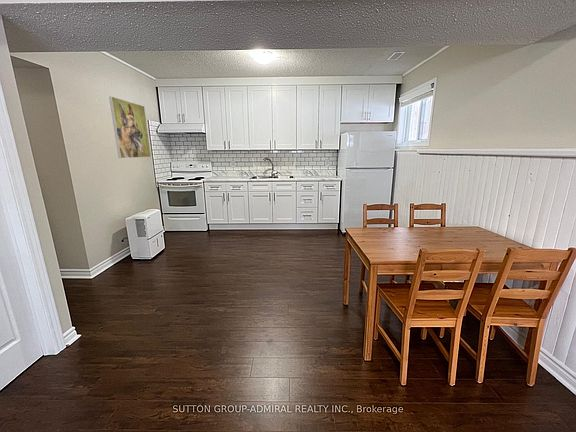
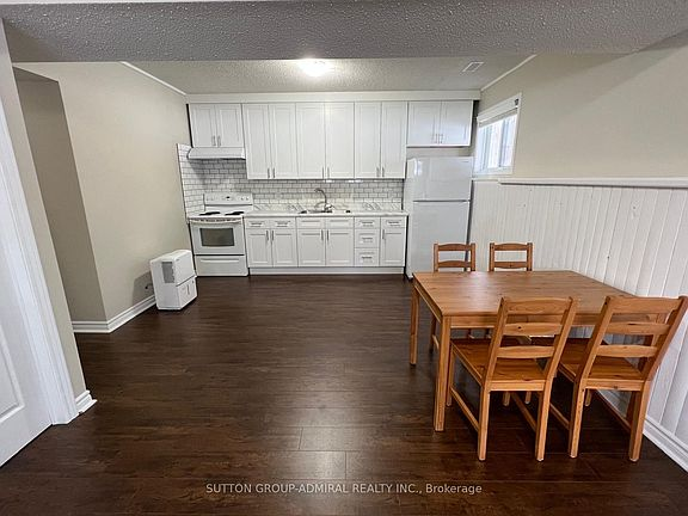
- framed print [108,95,152,159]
